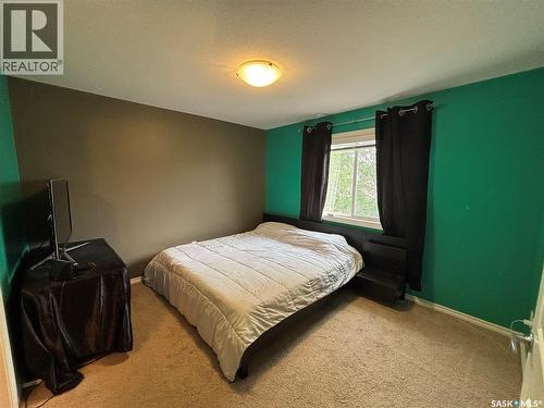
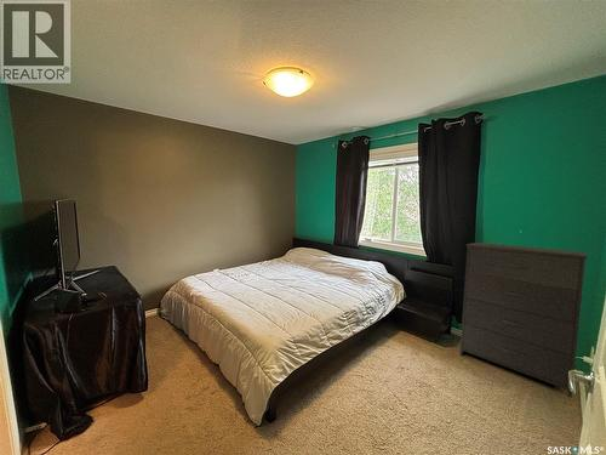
+ dresser [458,241,588,399]
